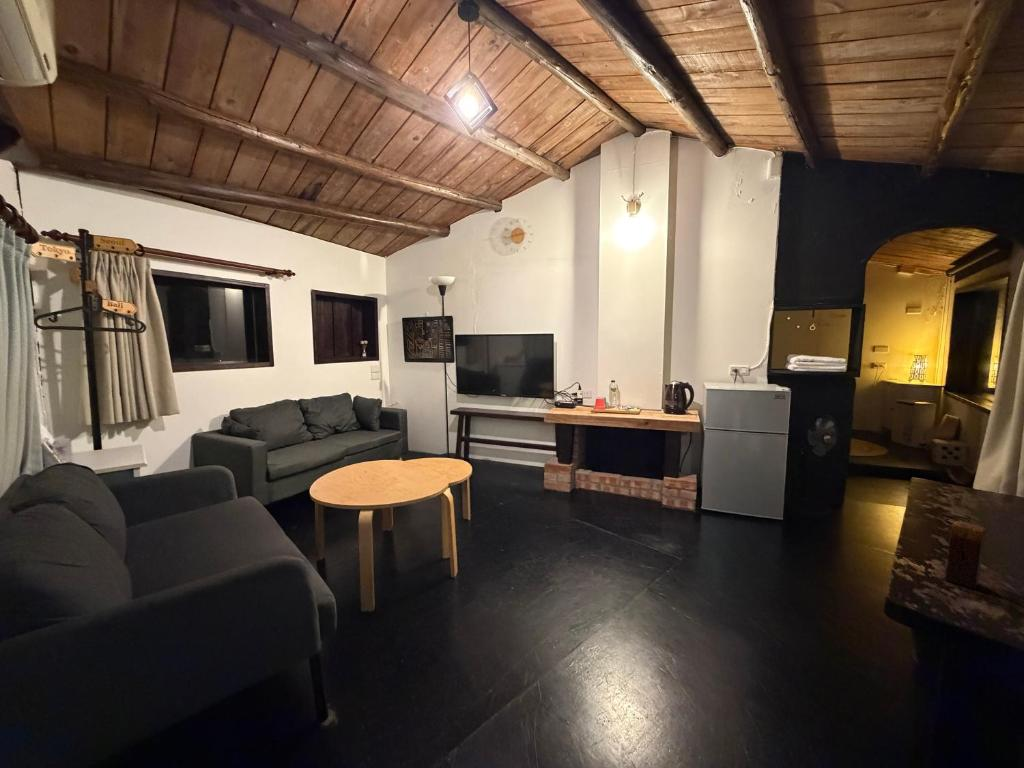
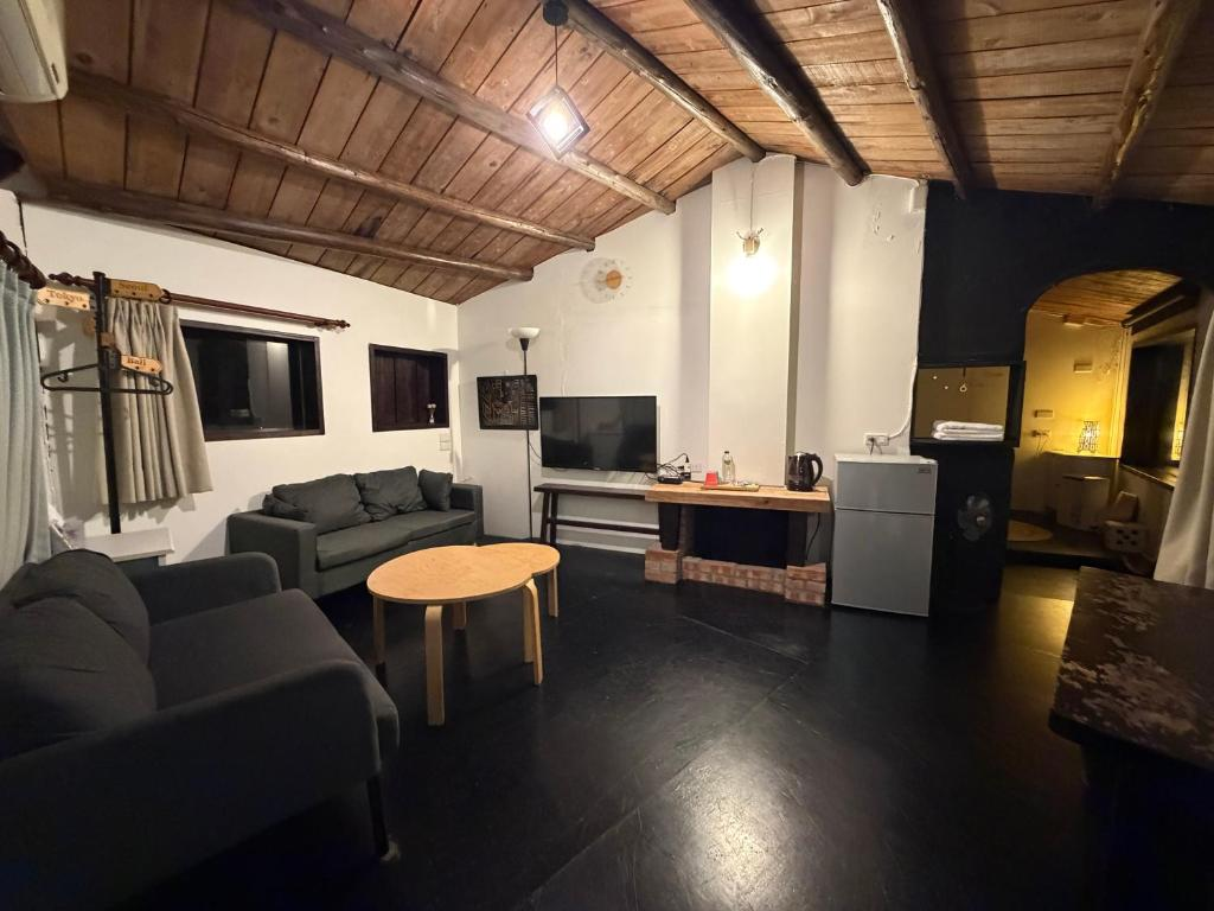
- candle [944,520,987,590]
